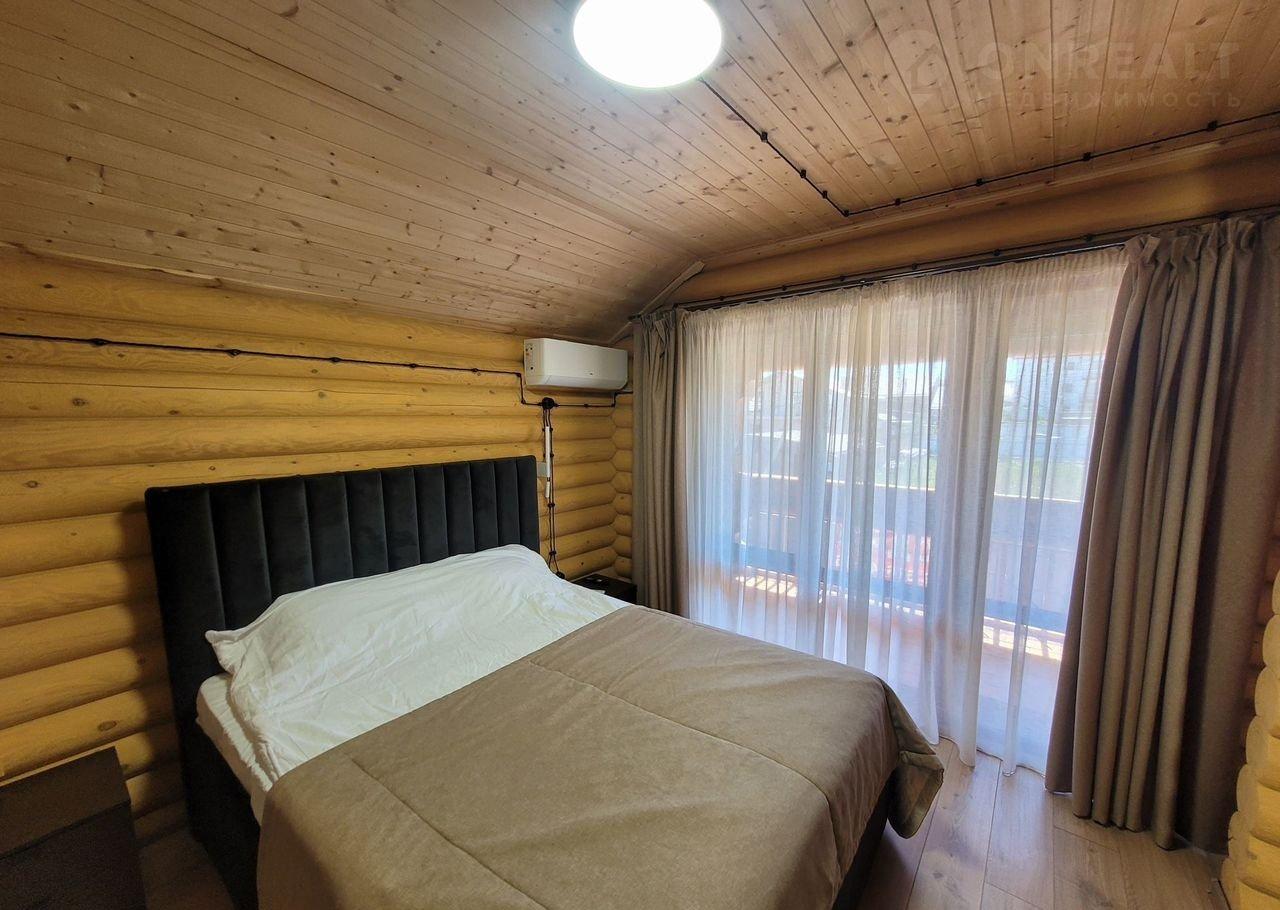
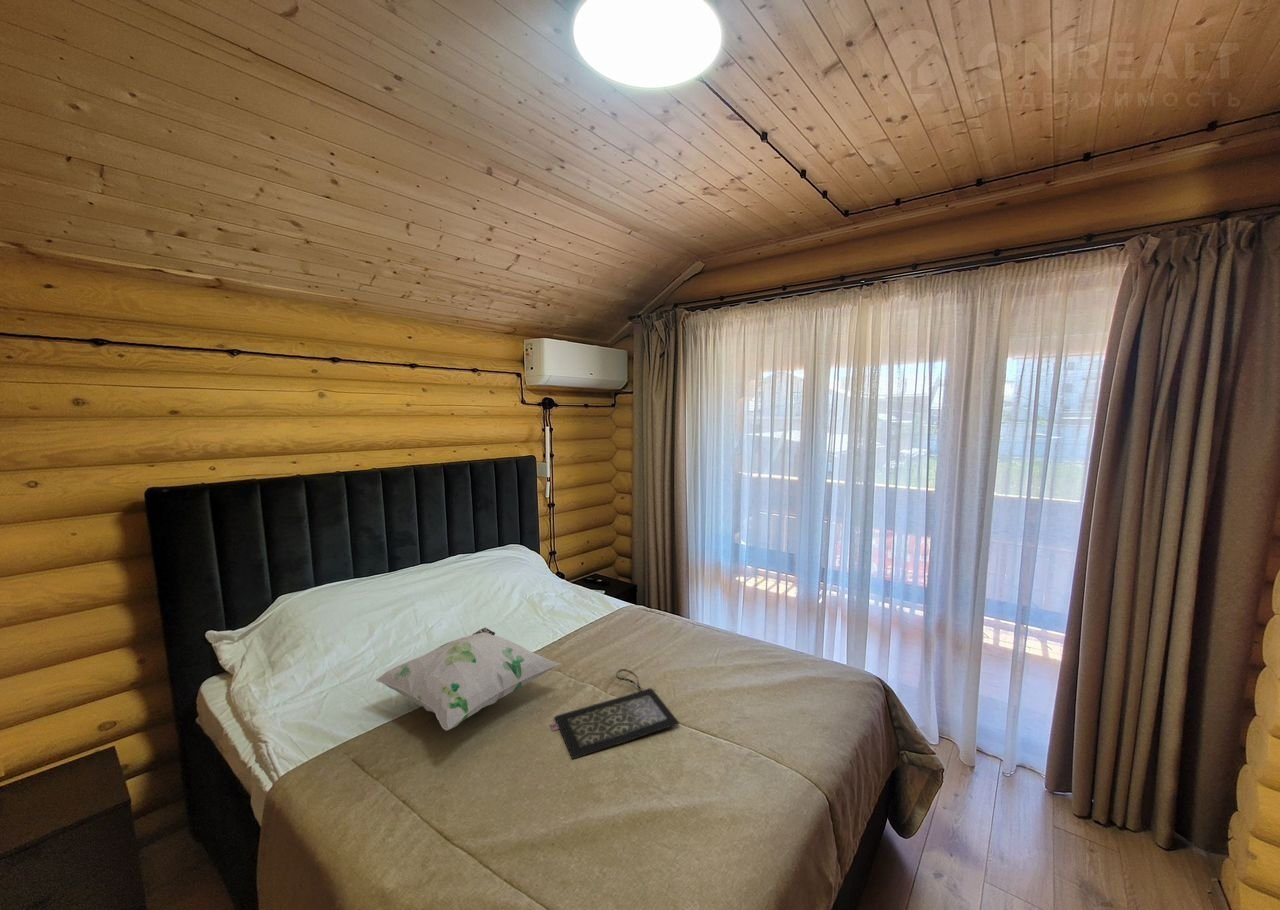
+ decorative pillow [375,627,562,732]
+ clutch bag [549,668,681,760]
